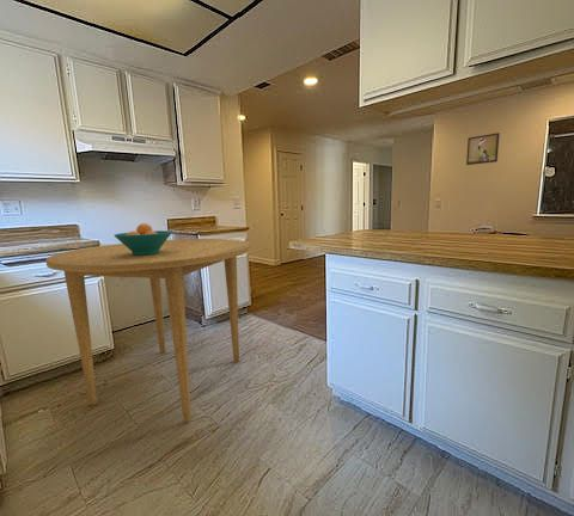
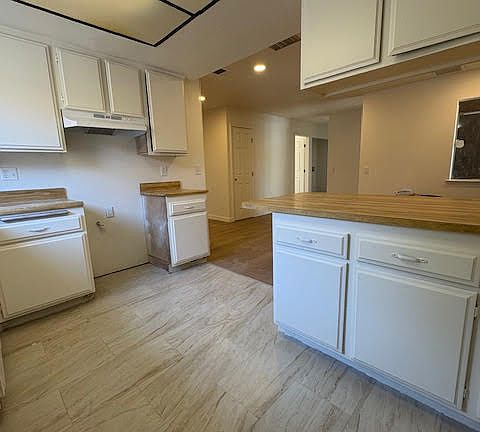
- dining table [44,238,251,423]
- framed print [465,131,501,166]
- fruit bowl [114,222,173,256]
